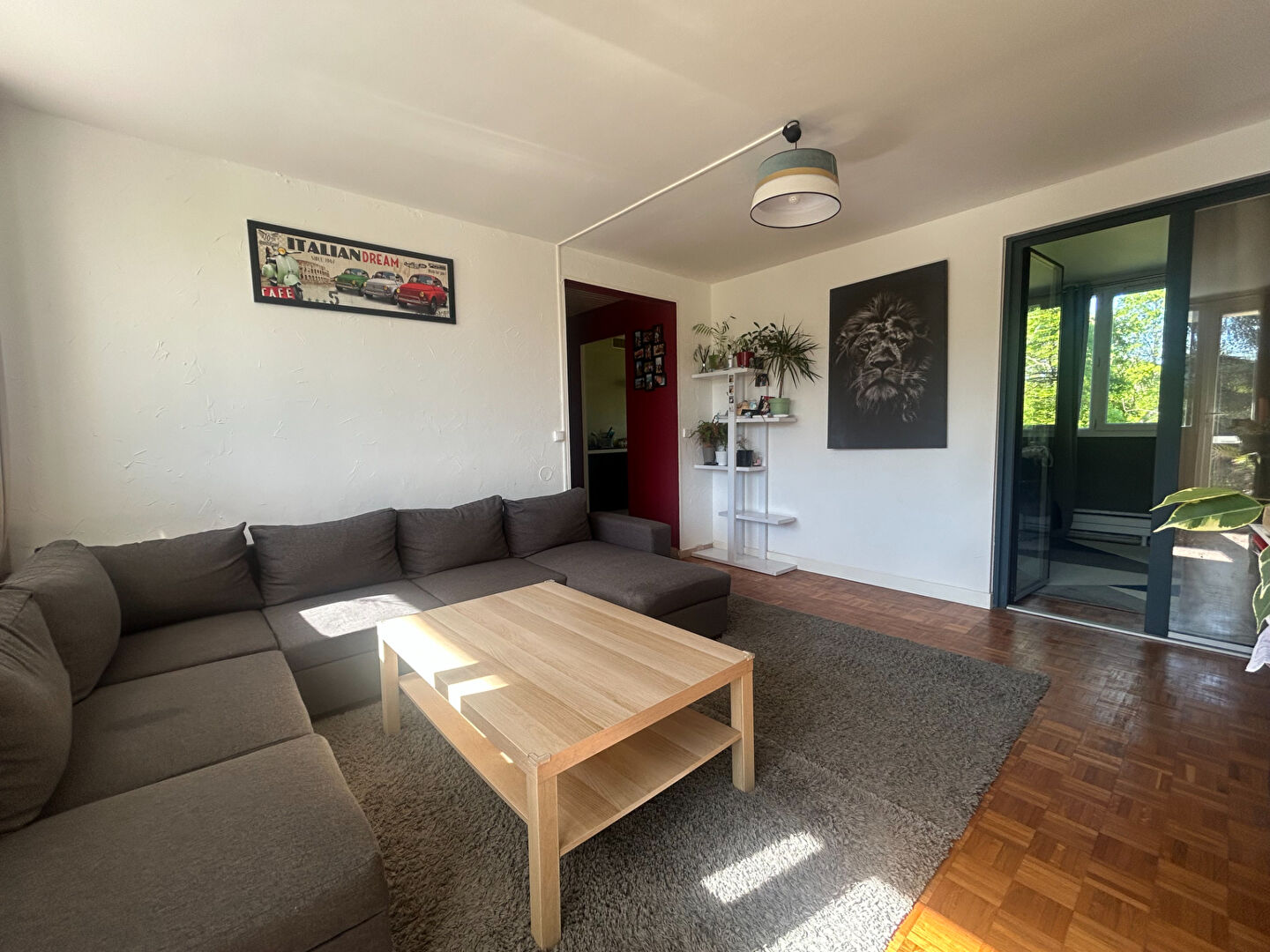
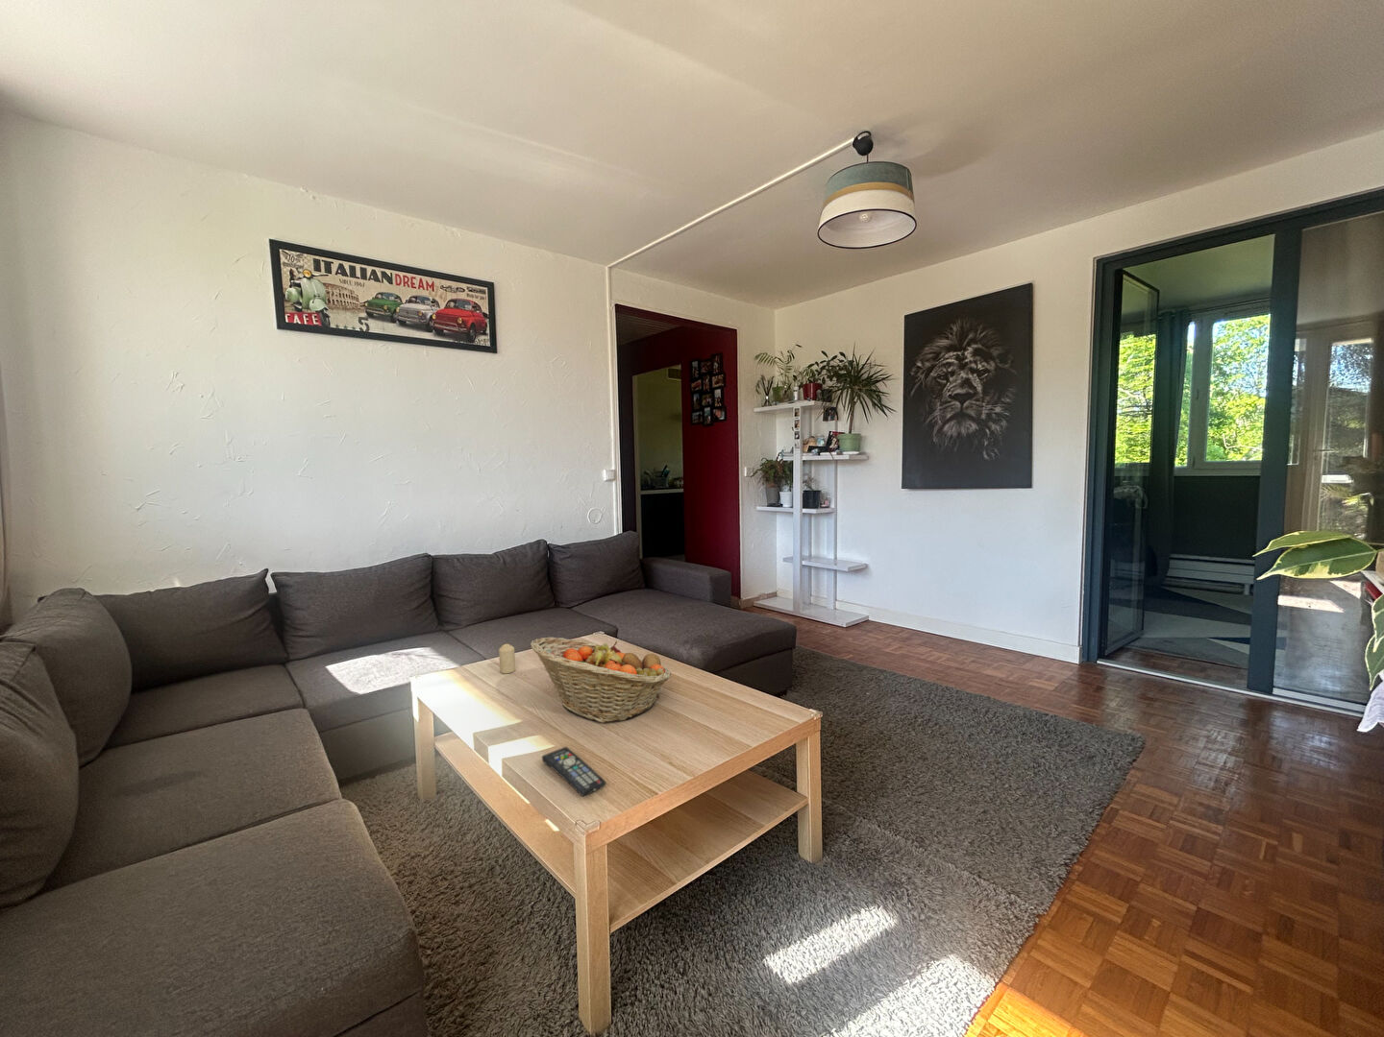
+ fruit basket [530,636,671,724]
+ candle [498,644,517,674]
+ remote control [542,746,607,797]
